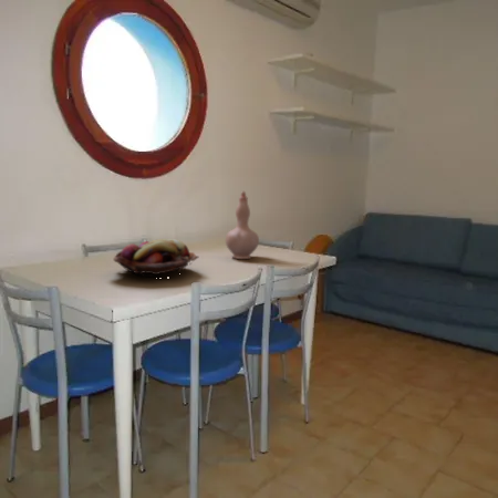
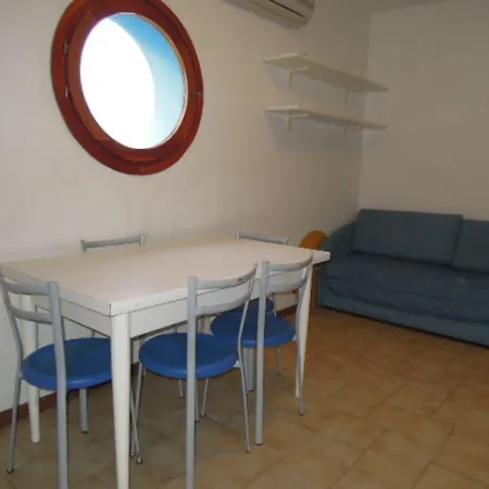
- vase [225,190,260,260]
- fruit basket [113,238,200,280]
